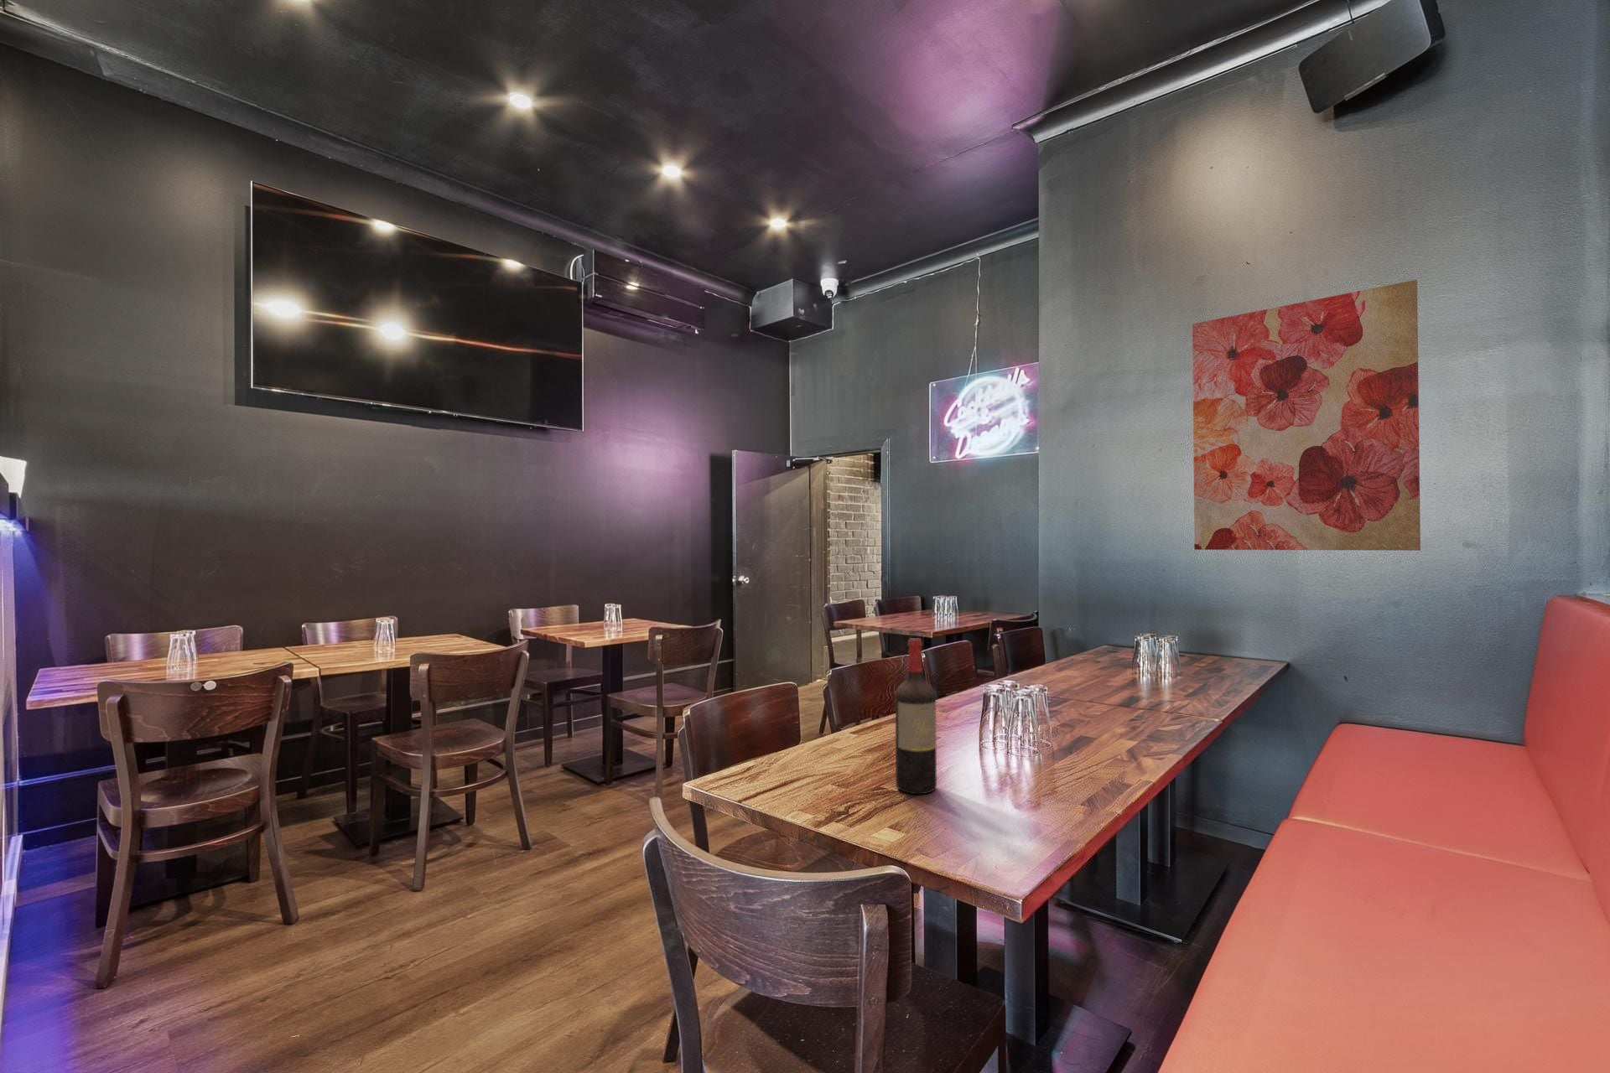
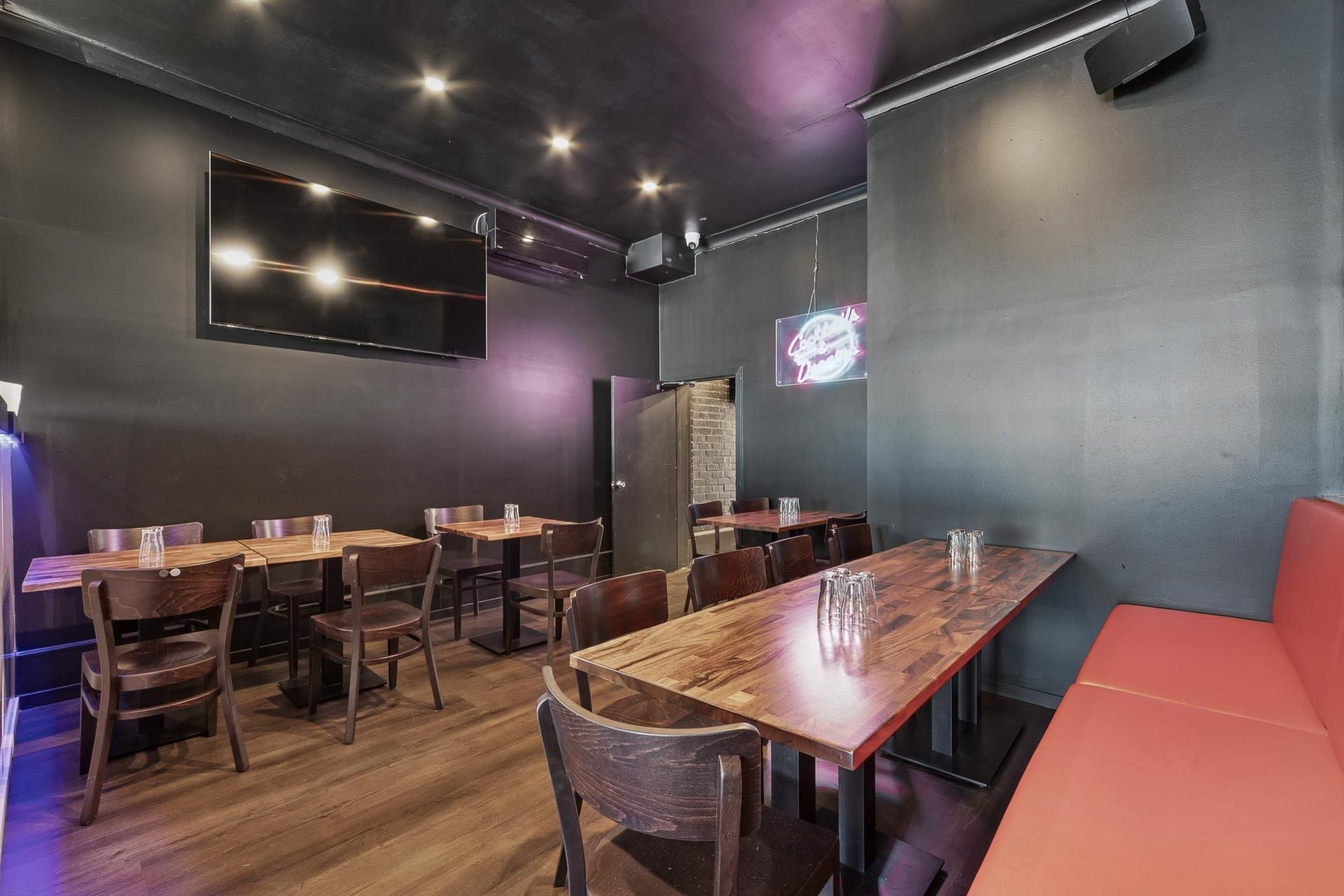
- wall art [1192,279,1422,552]
- wine bottle [895,637,938,795]
